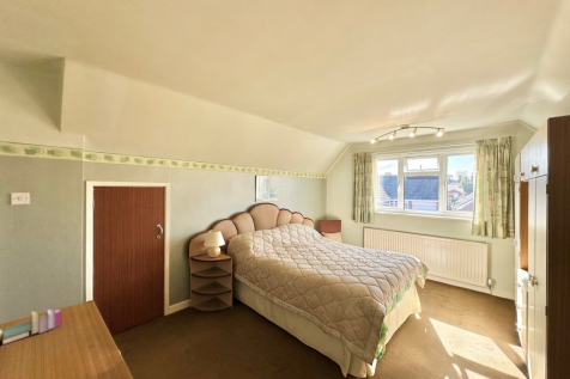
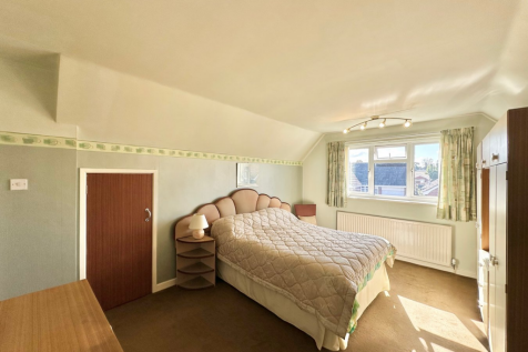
- book [0,306,63,347]
